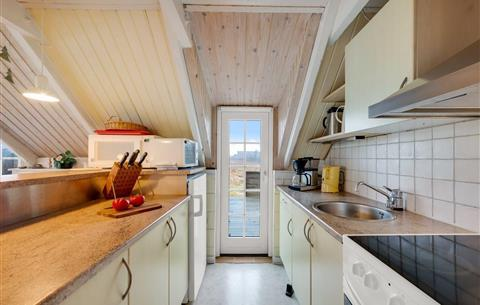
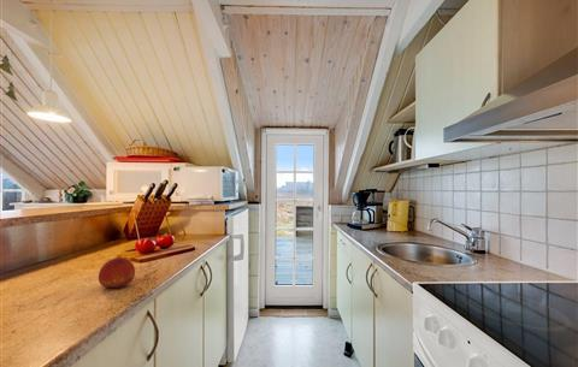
+ fruit [98,256,136,290]
